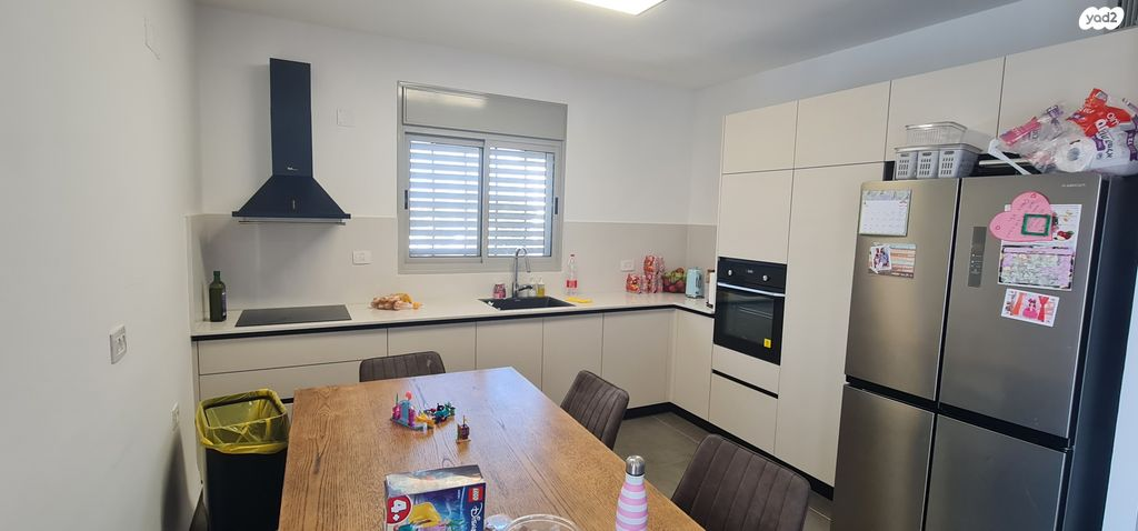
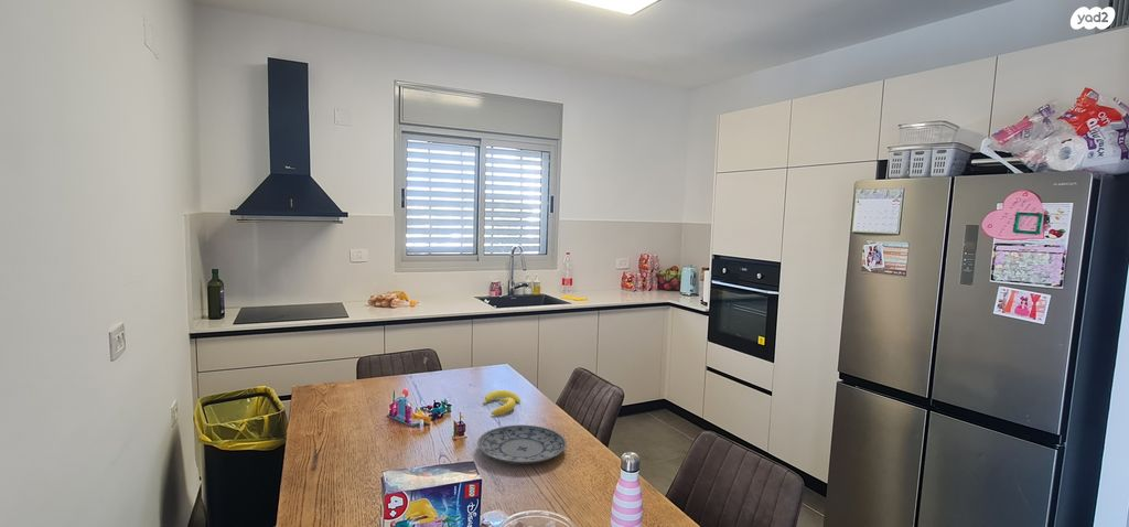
+ plate [476,423,568,464]
+ banana [482,389,522,416]
